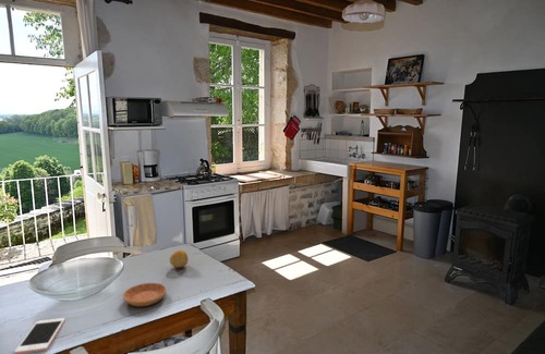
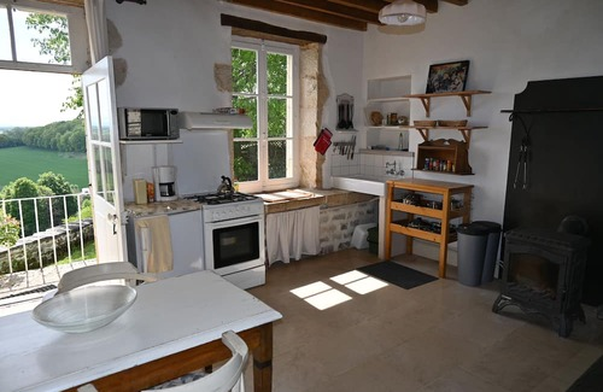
- cell phone [13,317,66,354]
- saucer [122,282,168,307]
- fruit [169,249,189,269]
